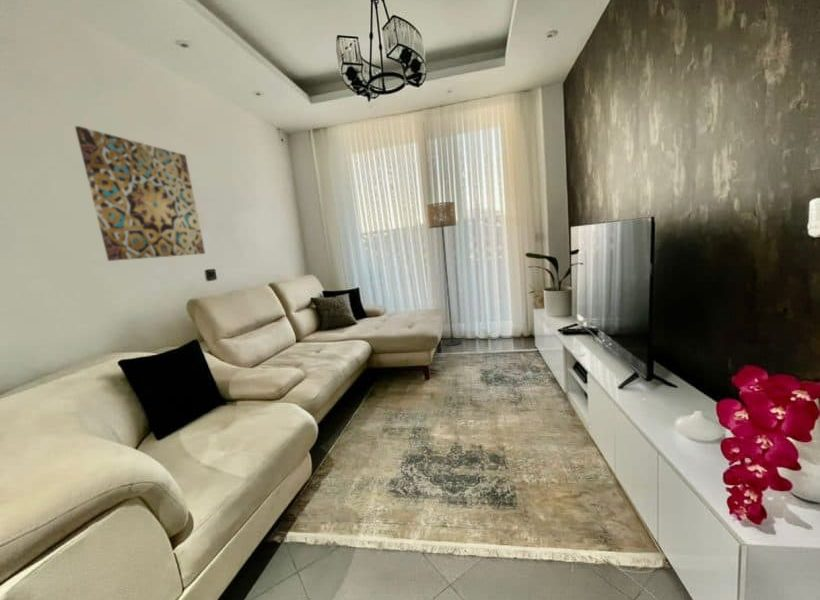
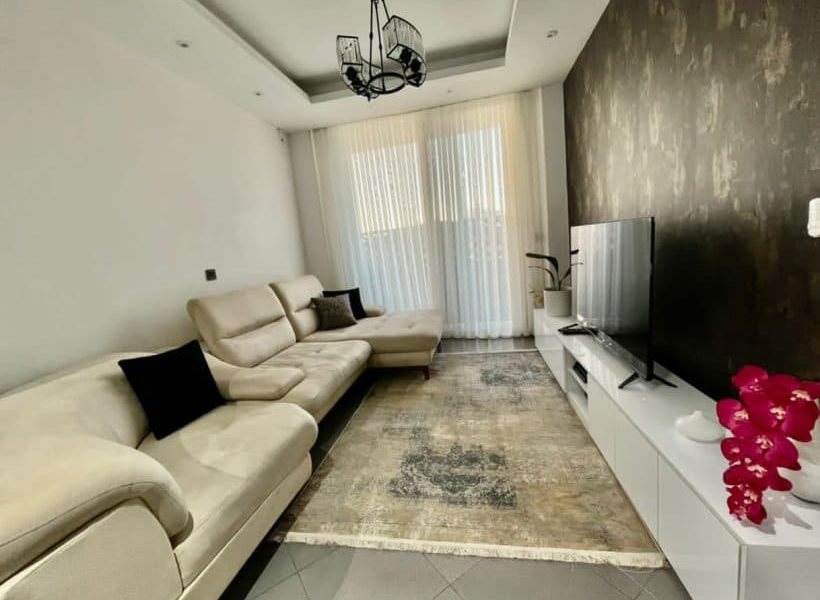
- floor lamp [426,201,462,347]
- wall art [74,125,206,262]
